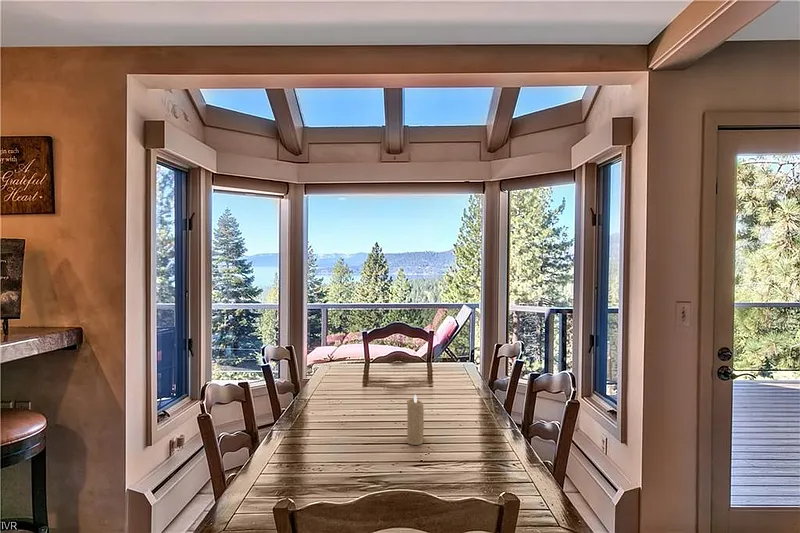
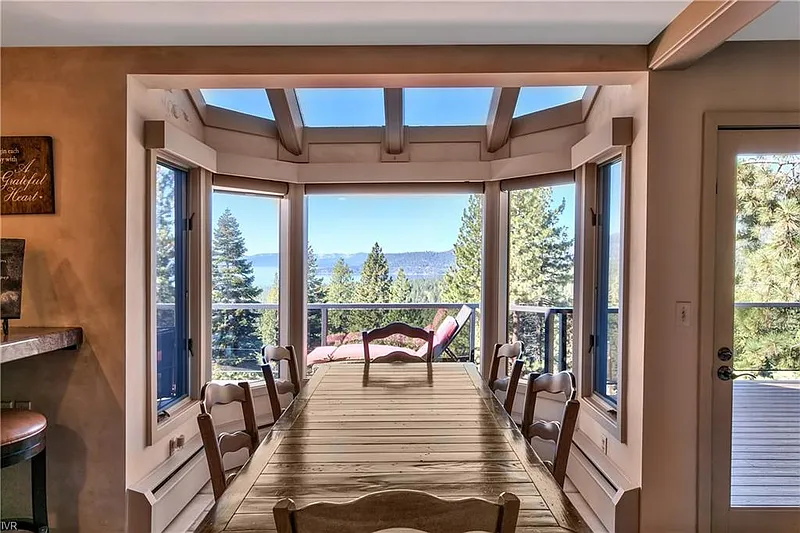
- candle [406,394,425,446]
